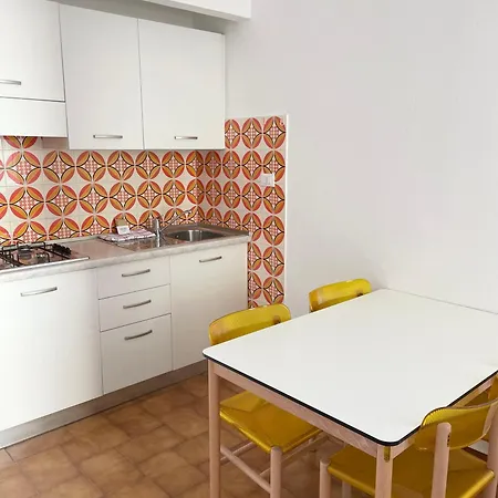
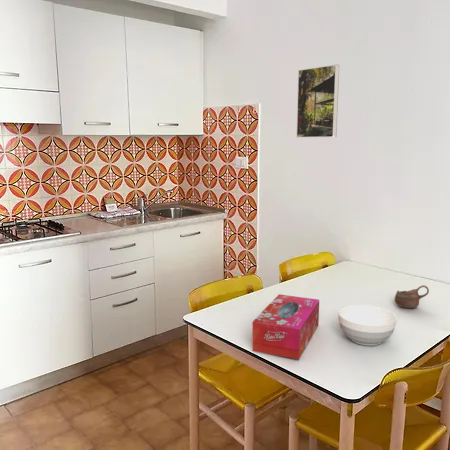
+ bowl [337,304,397,347]
+ cup [394,284,430,309]
+ tissue box [251,293,320,360]
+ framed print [295,63,340,139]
